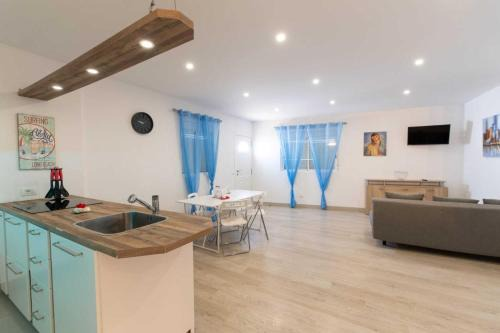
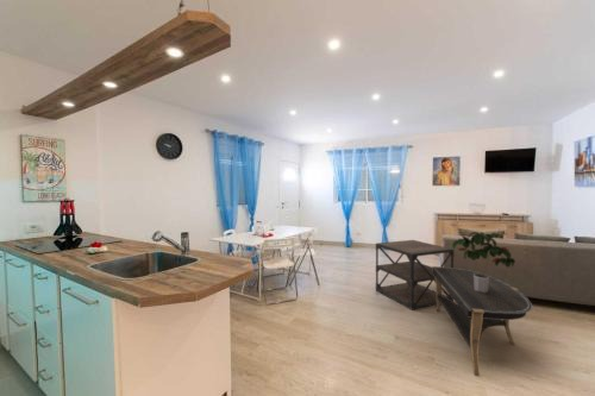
+ side table [375,239,455,312]
+ potted plant [451,231,516,293]
+ coffee table [432,265,533,378]
